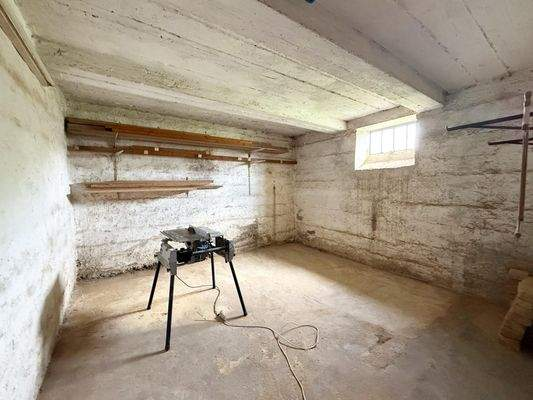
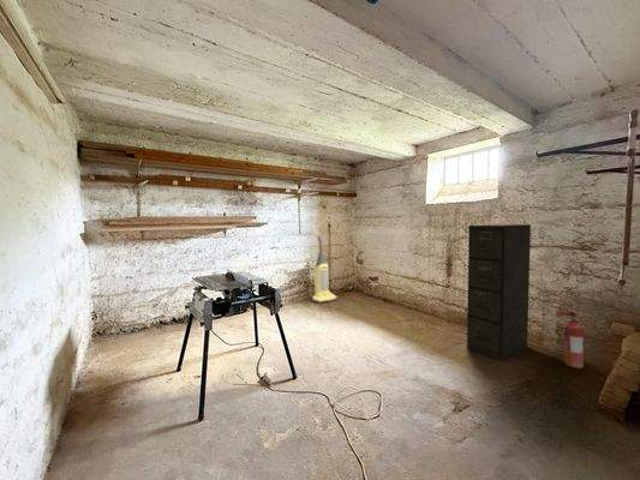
+ fire extinguisher [555,305,585,370]
+ filing cabinet [466,223,532,361]
+ vacuum cleaner [311,235,339,304]
